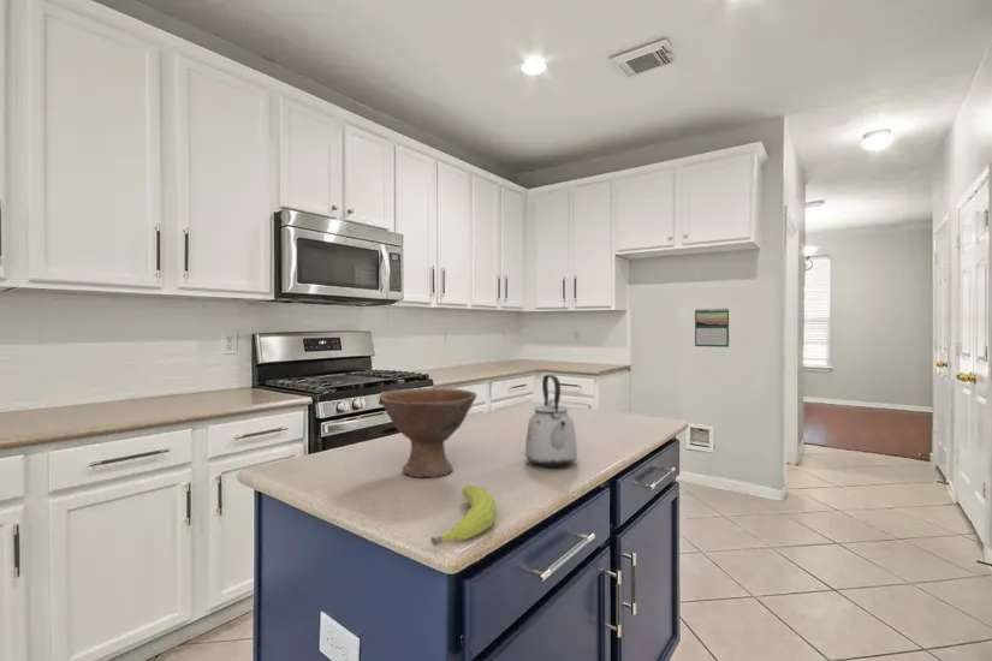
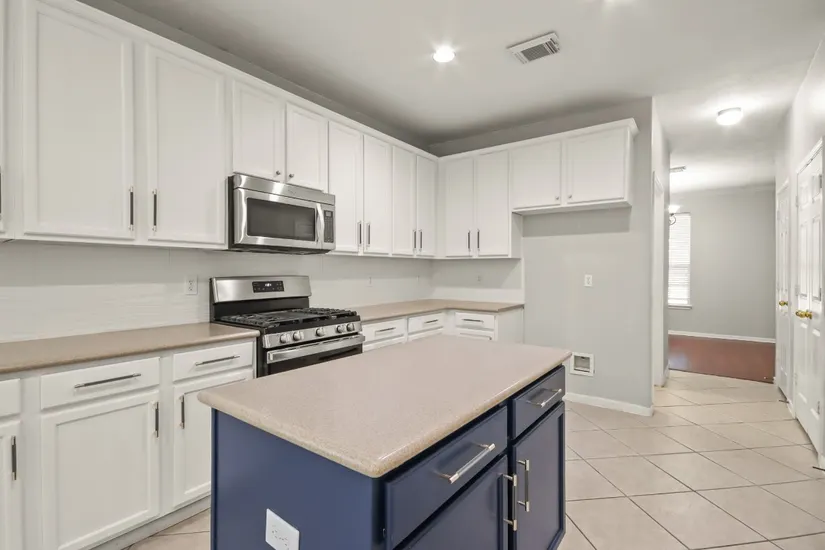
- bowl [376,387,479,478]
- fruit [429,484,498,547]
- kettle [524,374,578,469]
- calendar [694,306,730,349]
